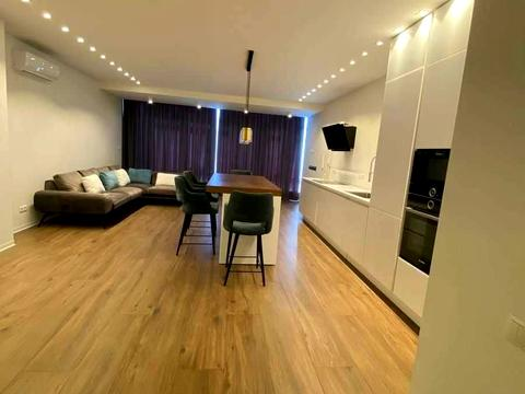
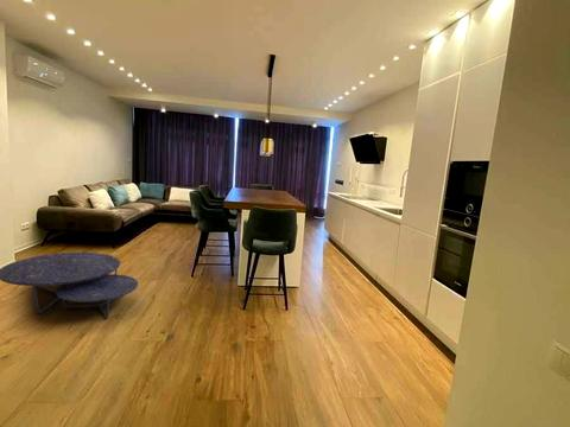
+ nesting table [0,251,139,320]
